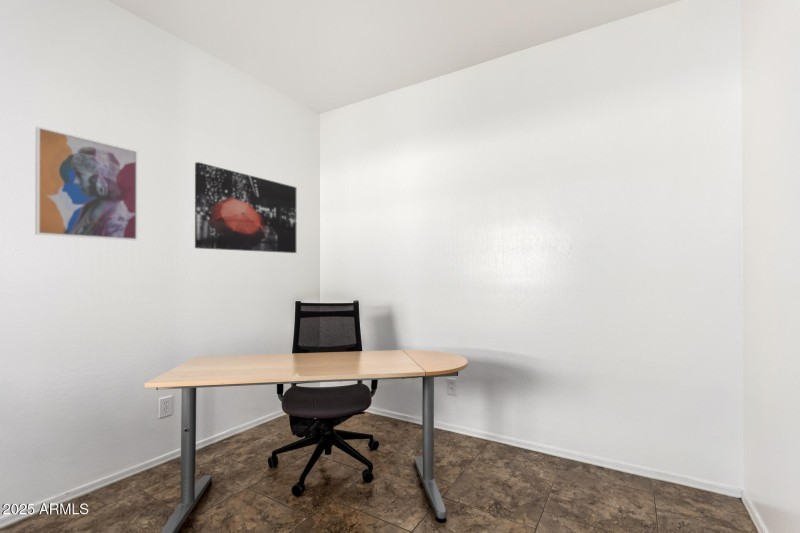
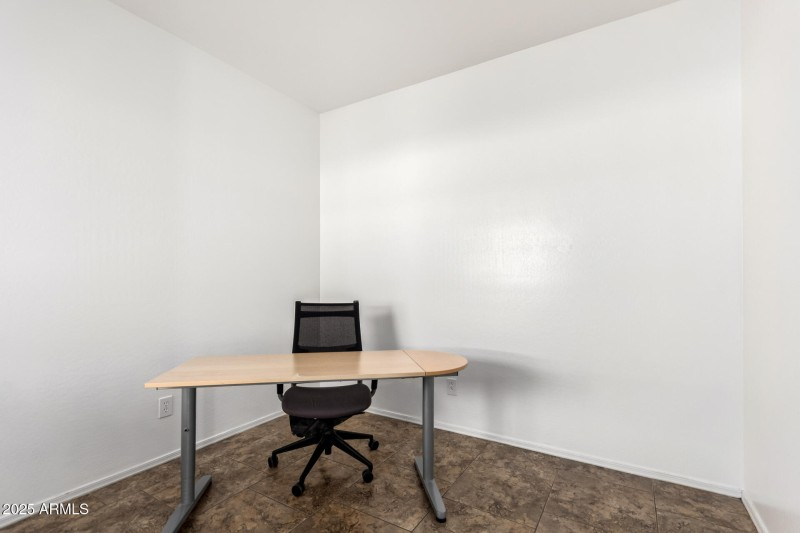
- wall art [34,125,139,241]
- wall art [194,161,297,254]
